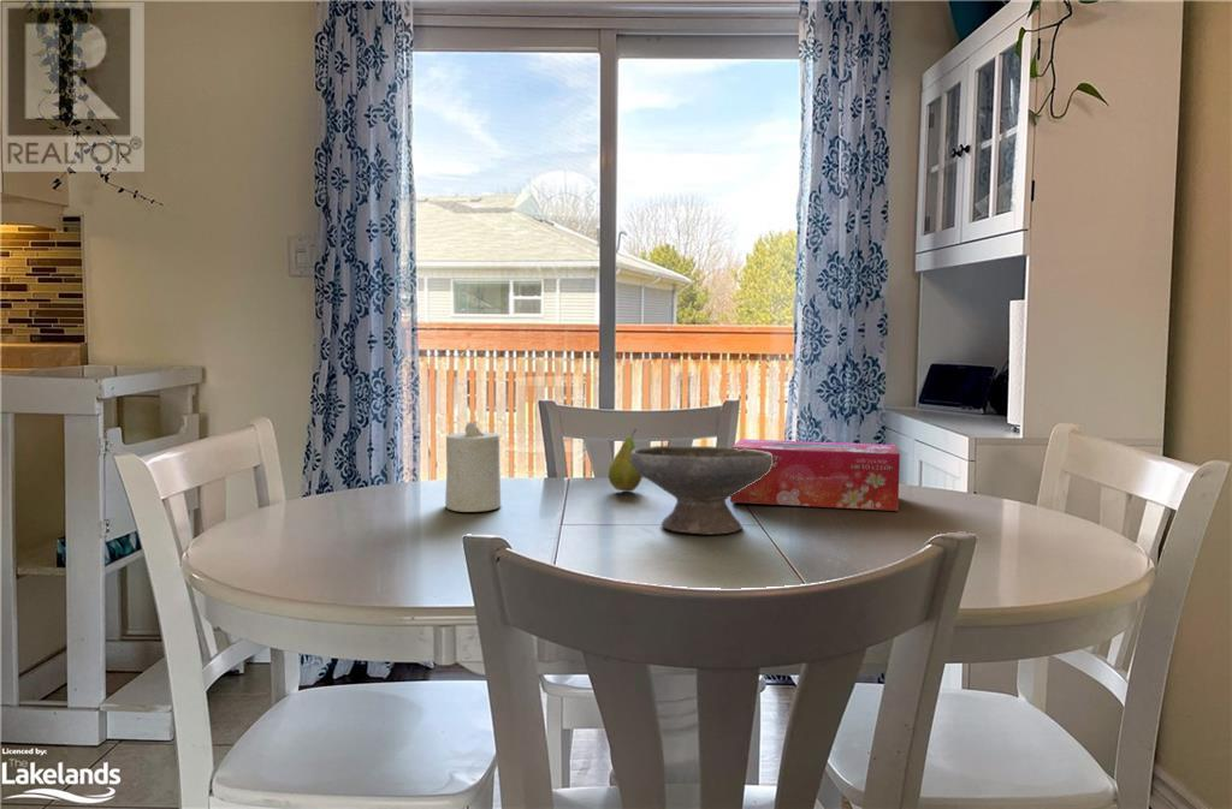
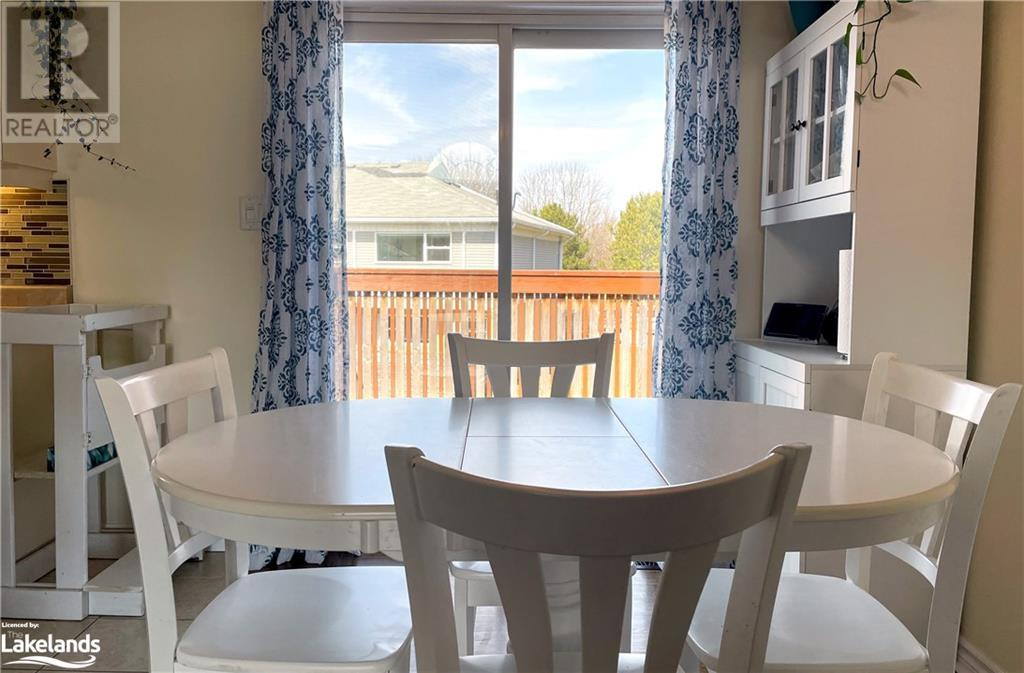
- tissue box [729,438,901,512]
- fruit [608,428,644,493]
- candle [444,420,502,513]
- bowl [630,445,772,535]
